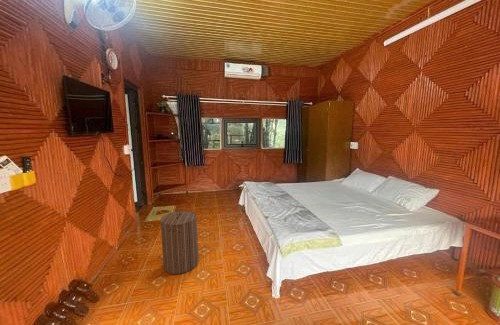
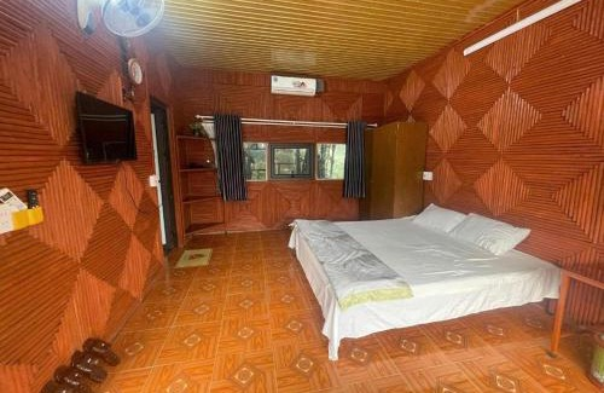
- laundry hamper [159,208,199,275]
